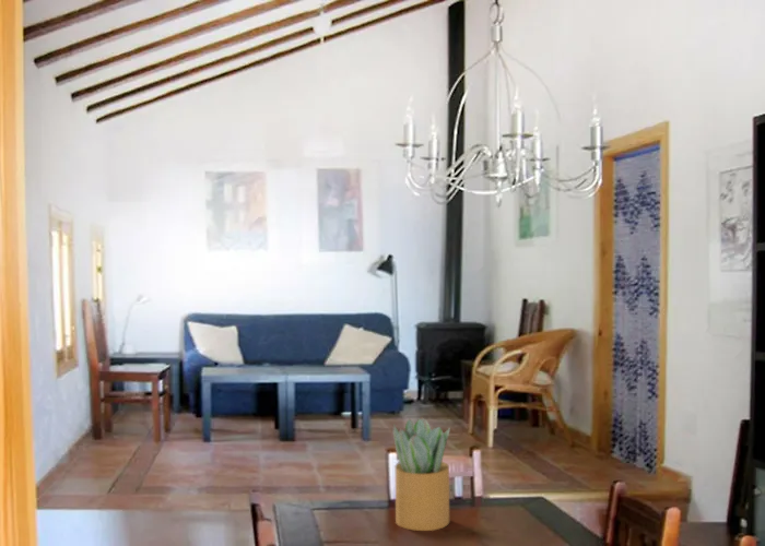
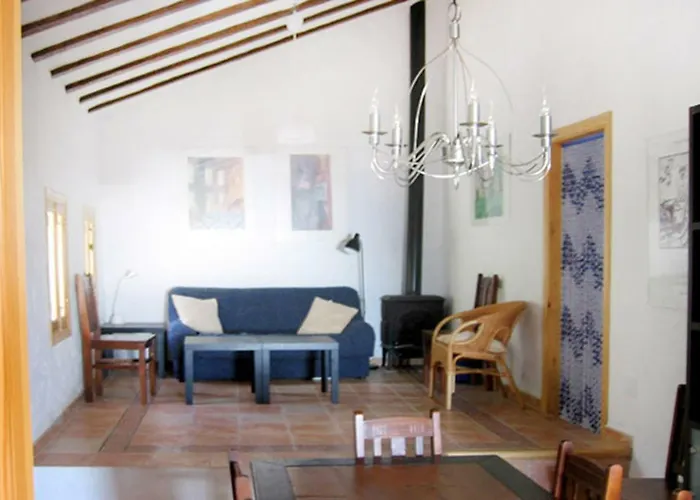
- potted plant [392,416,451,532]
